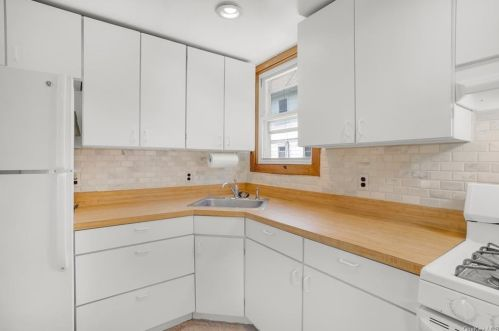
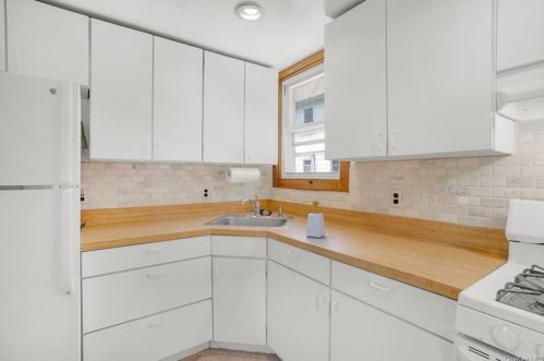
+ soap bottle [302,200,326,239]
